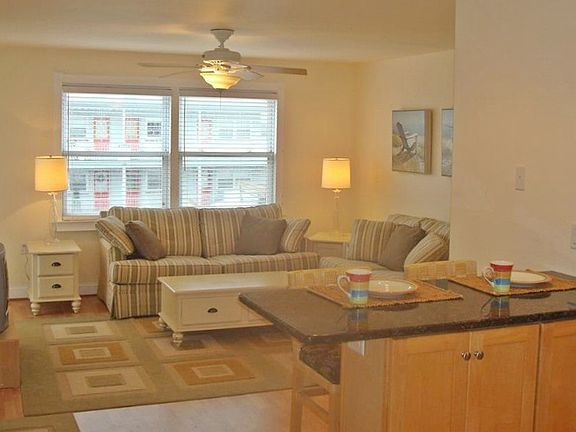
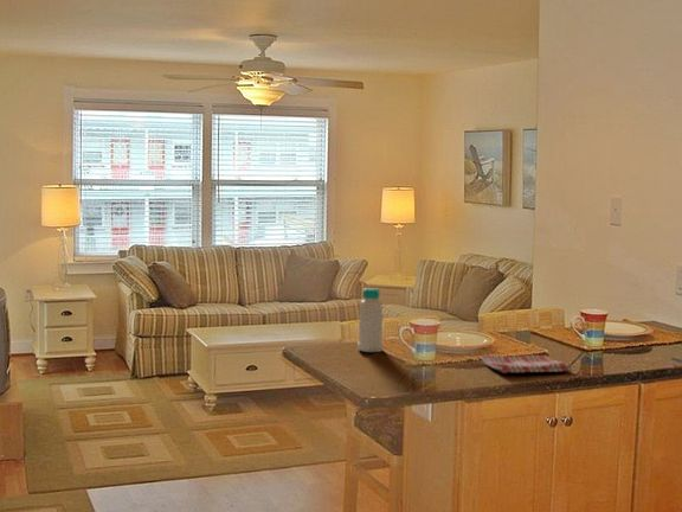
+ bottle [356,287,384,353]
+ dish towel [481,352,573,375]
